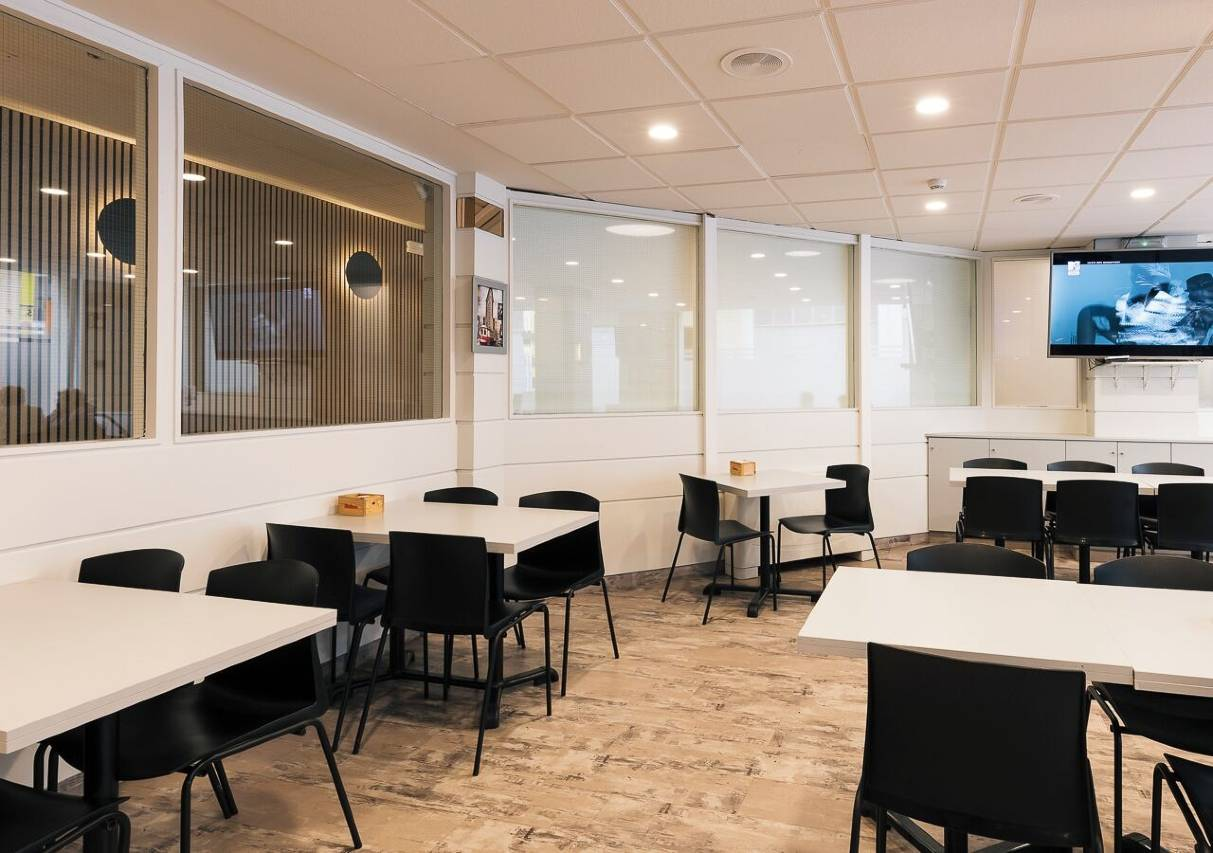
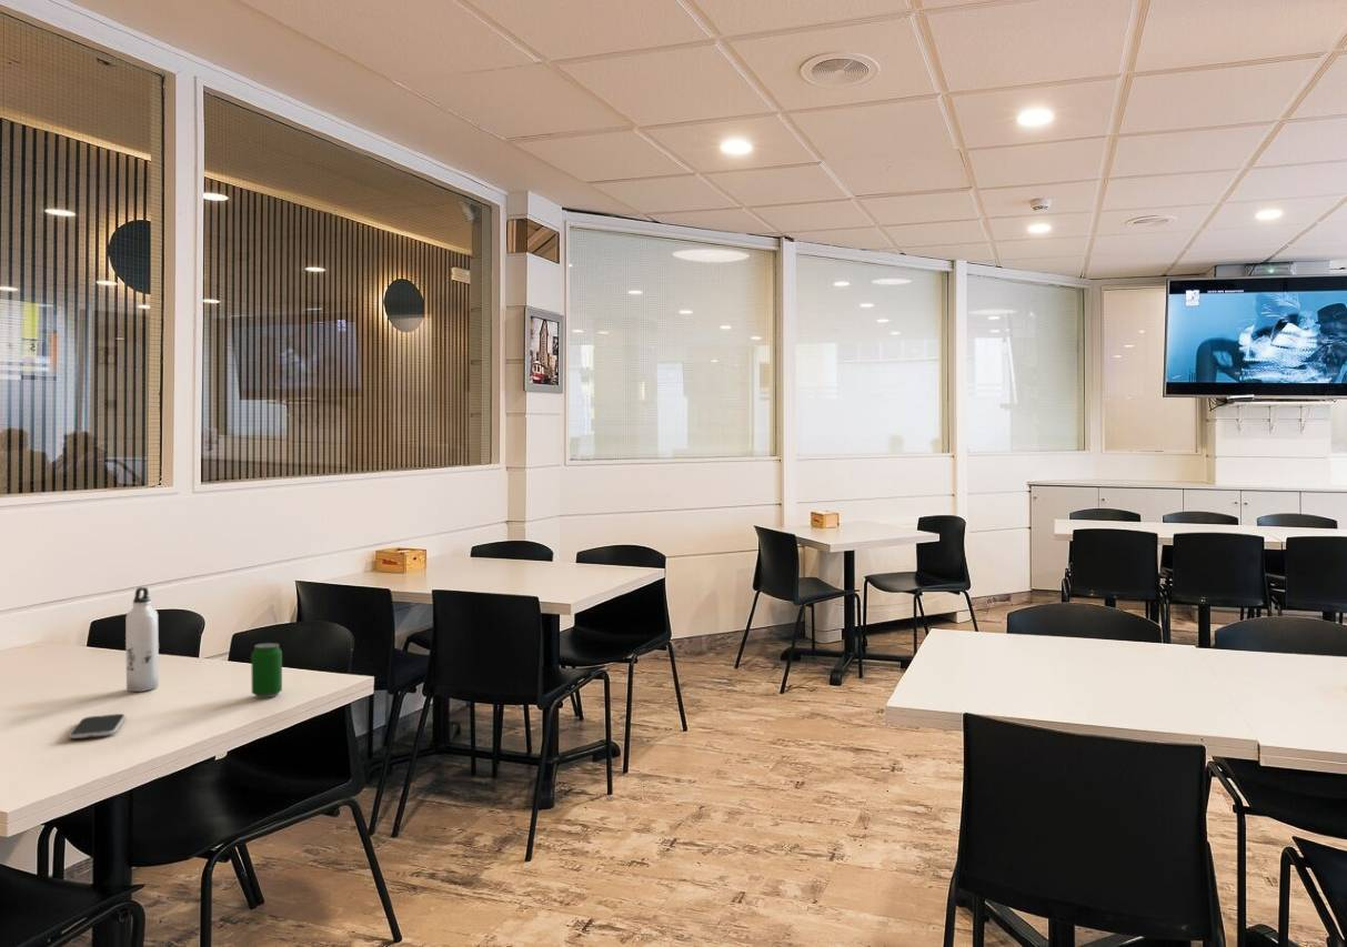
+ beverage can [250,642,283,699]
+ water bottle [124,586,160,693]
+ smartphone [68,713,127,739]
